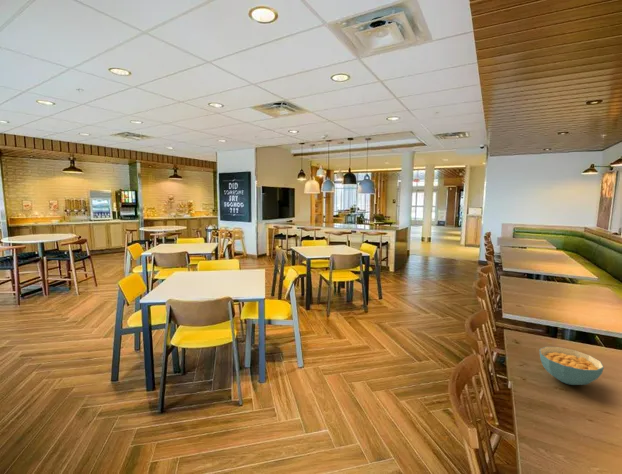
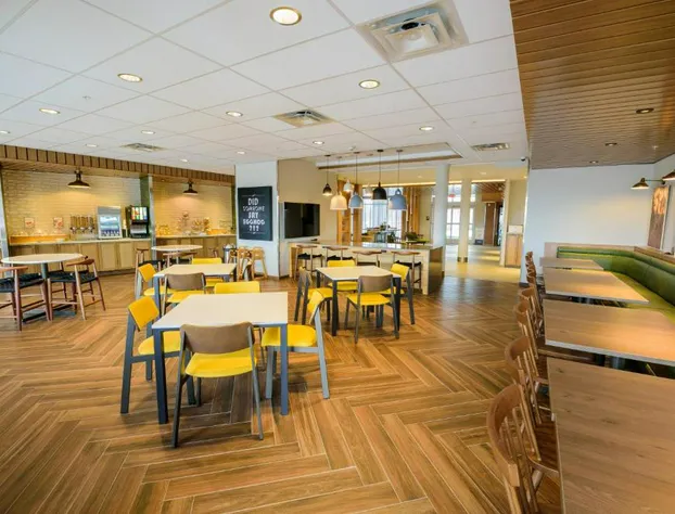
- cereal bowl [539,346,605,386]
